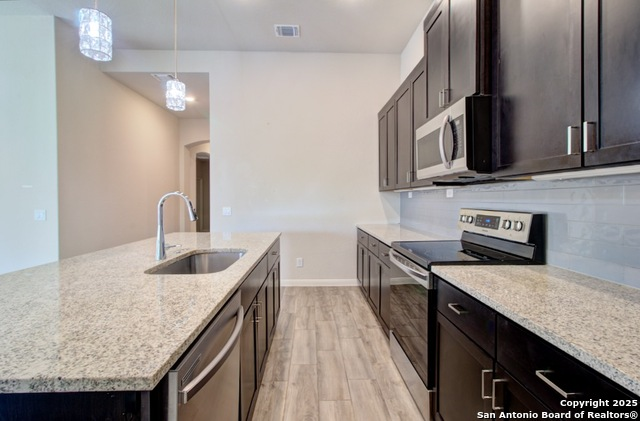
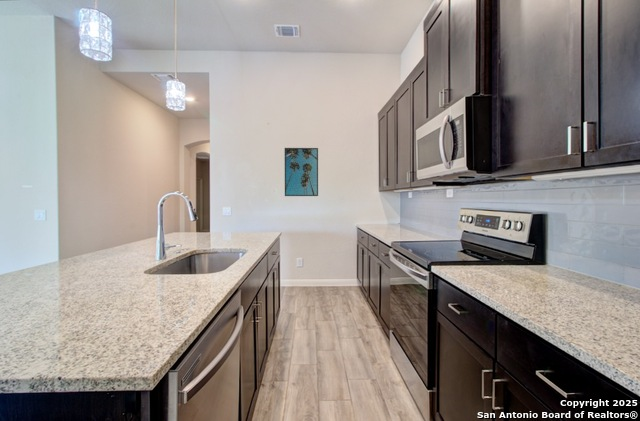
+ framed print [284,147,319,197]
